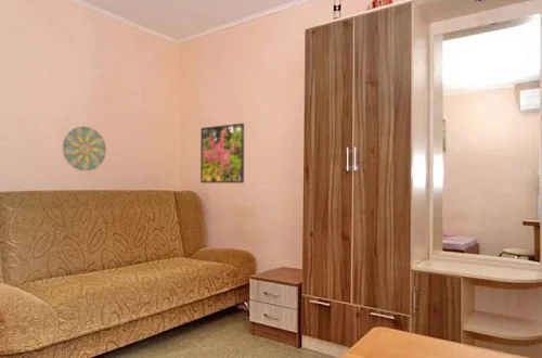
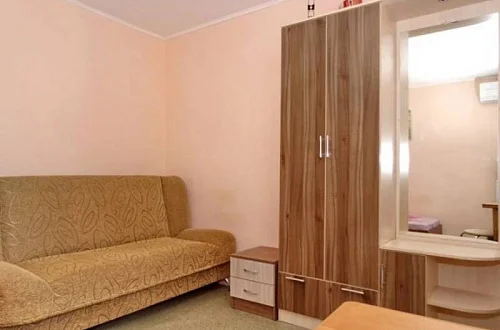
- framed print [199,123,245,184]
- decorative plate [62,125,107,172]
